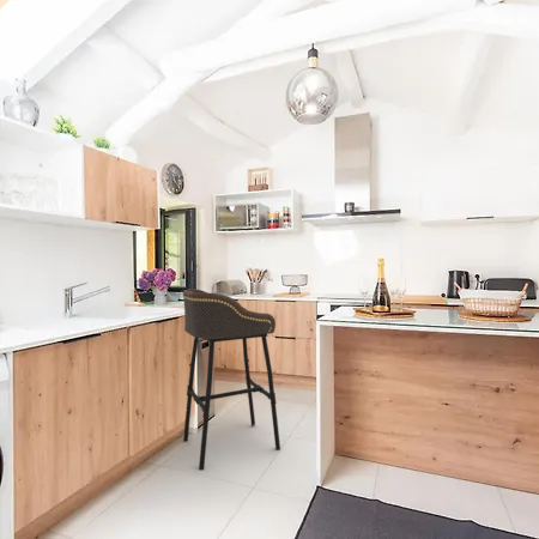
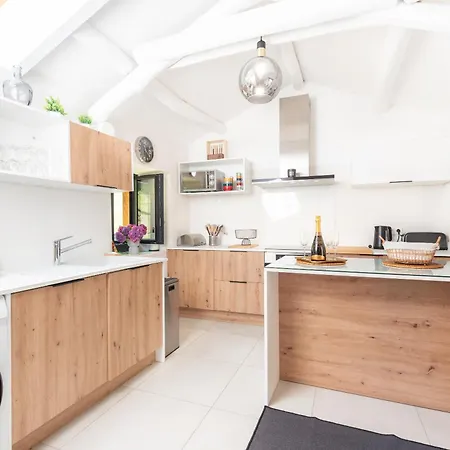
- bar stool [182,287,281,471]
